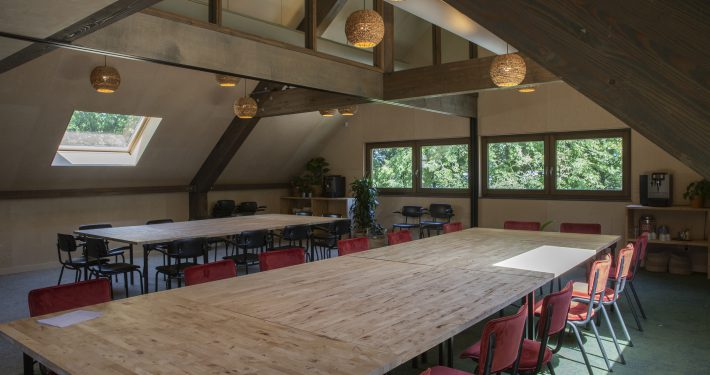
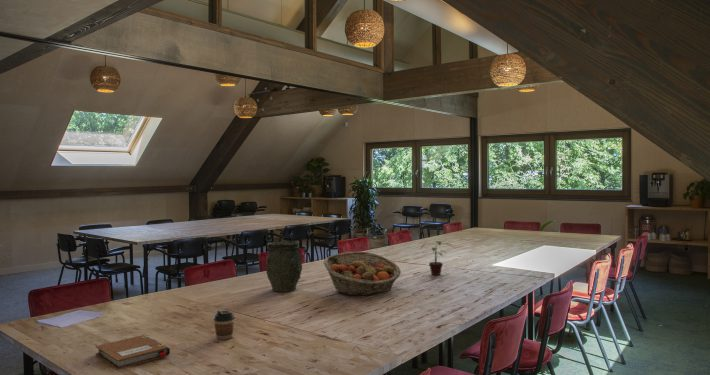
+ vase [265,240,303,292]
+ fruit basket [323,251,402,296]
+ coffee cup [213,310,236,341]
+ notebook [95,334,171,370]
+ potted plant [419,240,454,276]
